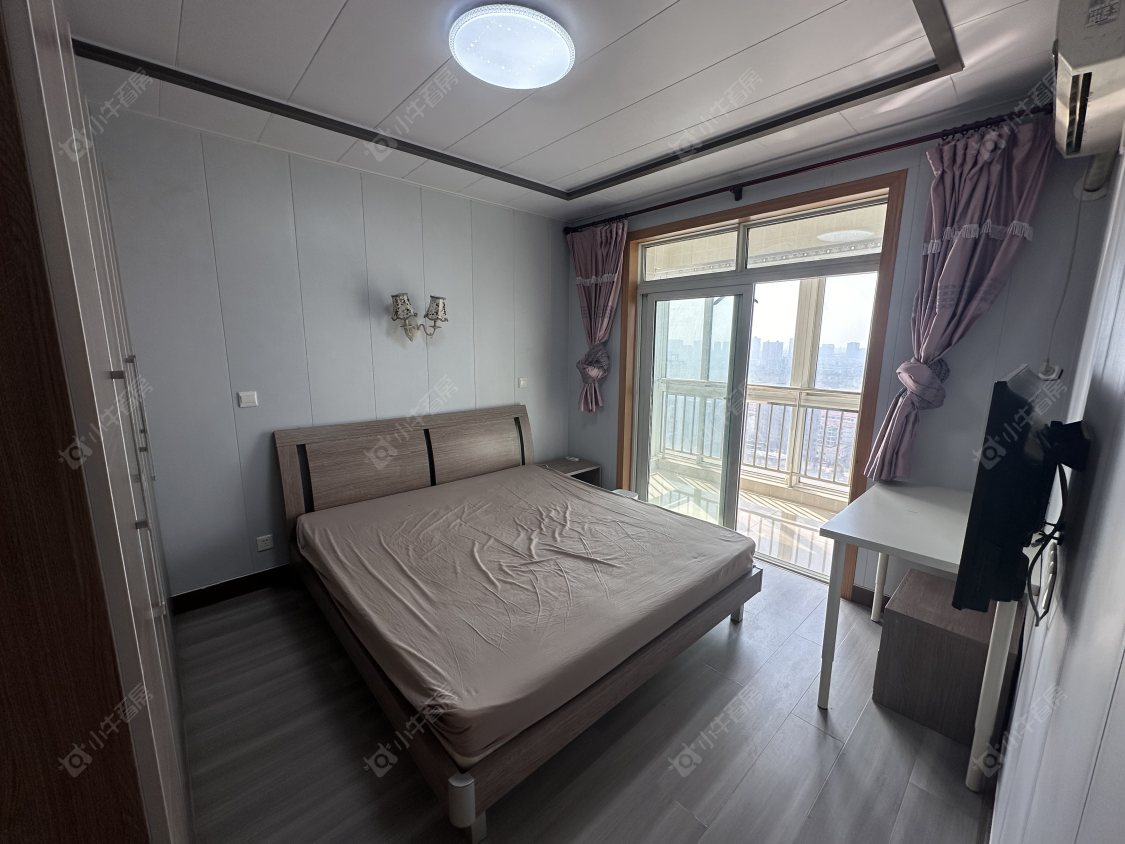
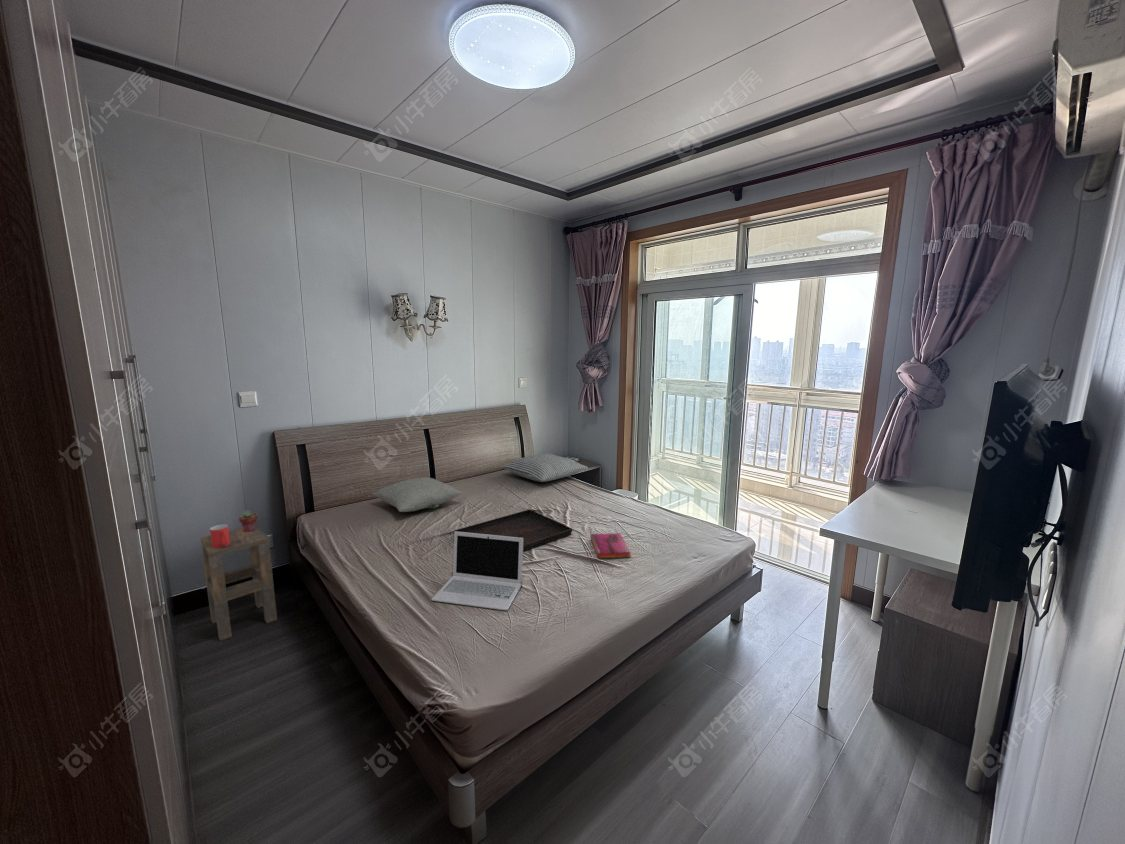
+ pillow [500,452,589,483]
+ hardback book [589,532,631,560]
+ pillow [371,476,463,513]
+ laptop [431,531,524,611]
+ serving tray [453,509,573,552]
+ mug [209,523,230,548]
+ potted succulent [238,510,259,532]
+ side table [200,524,278,642]
